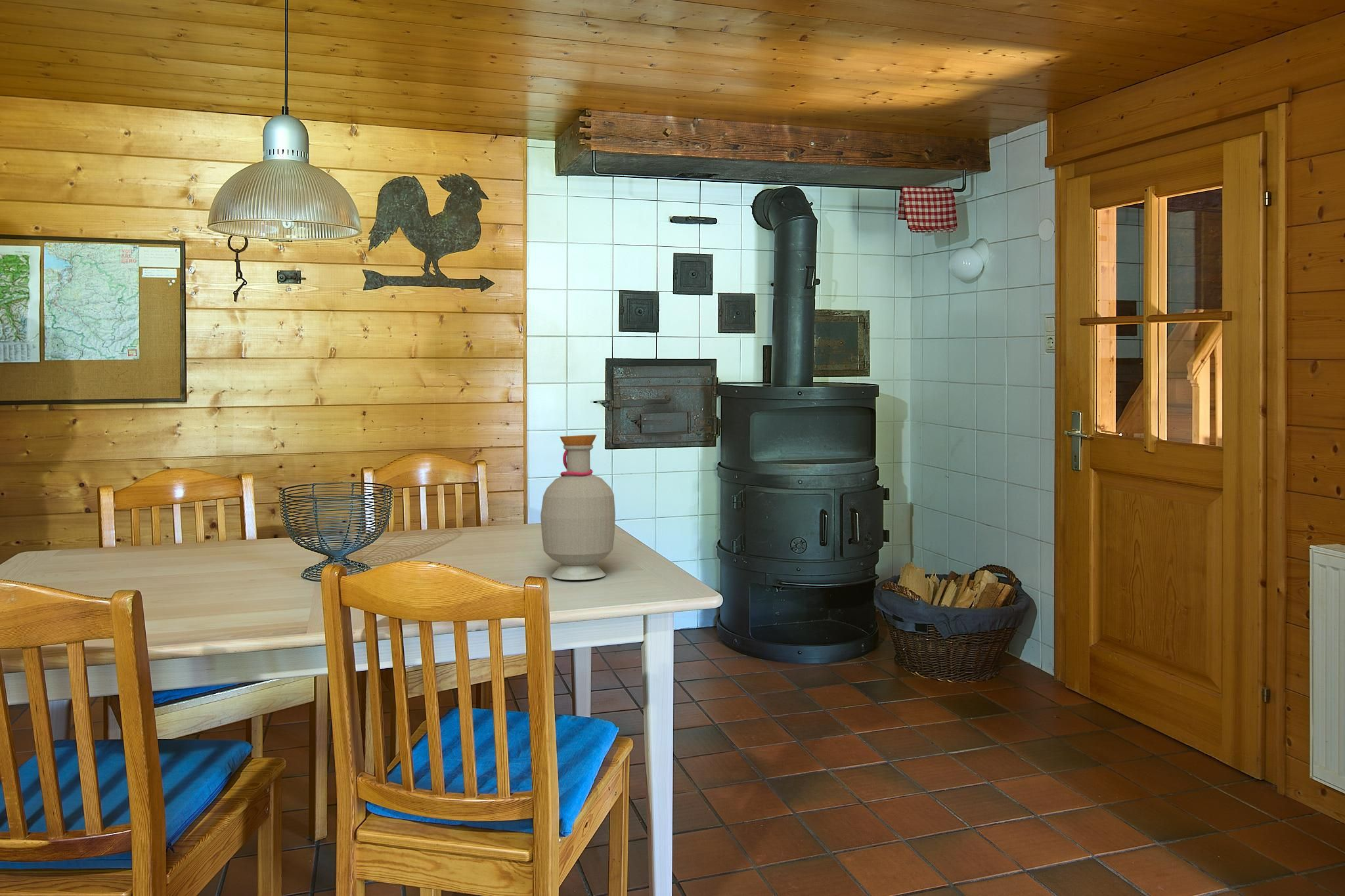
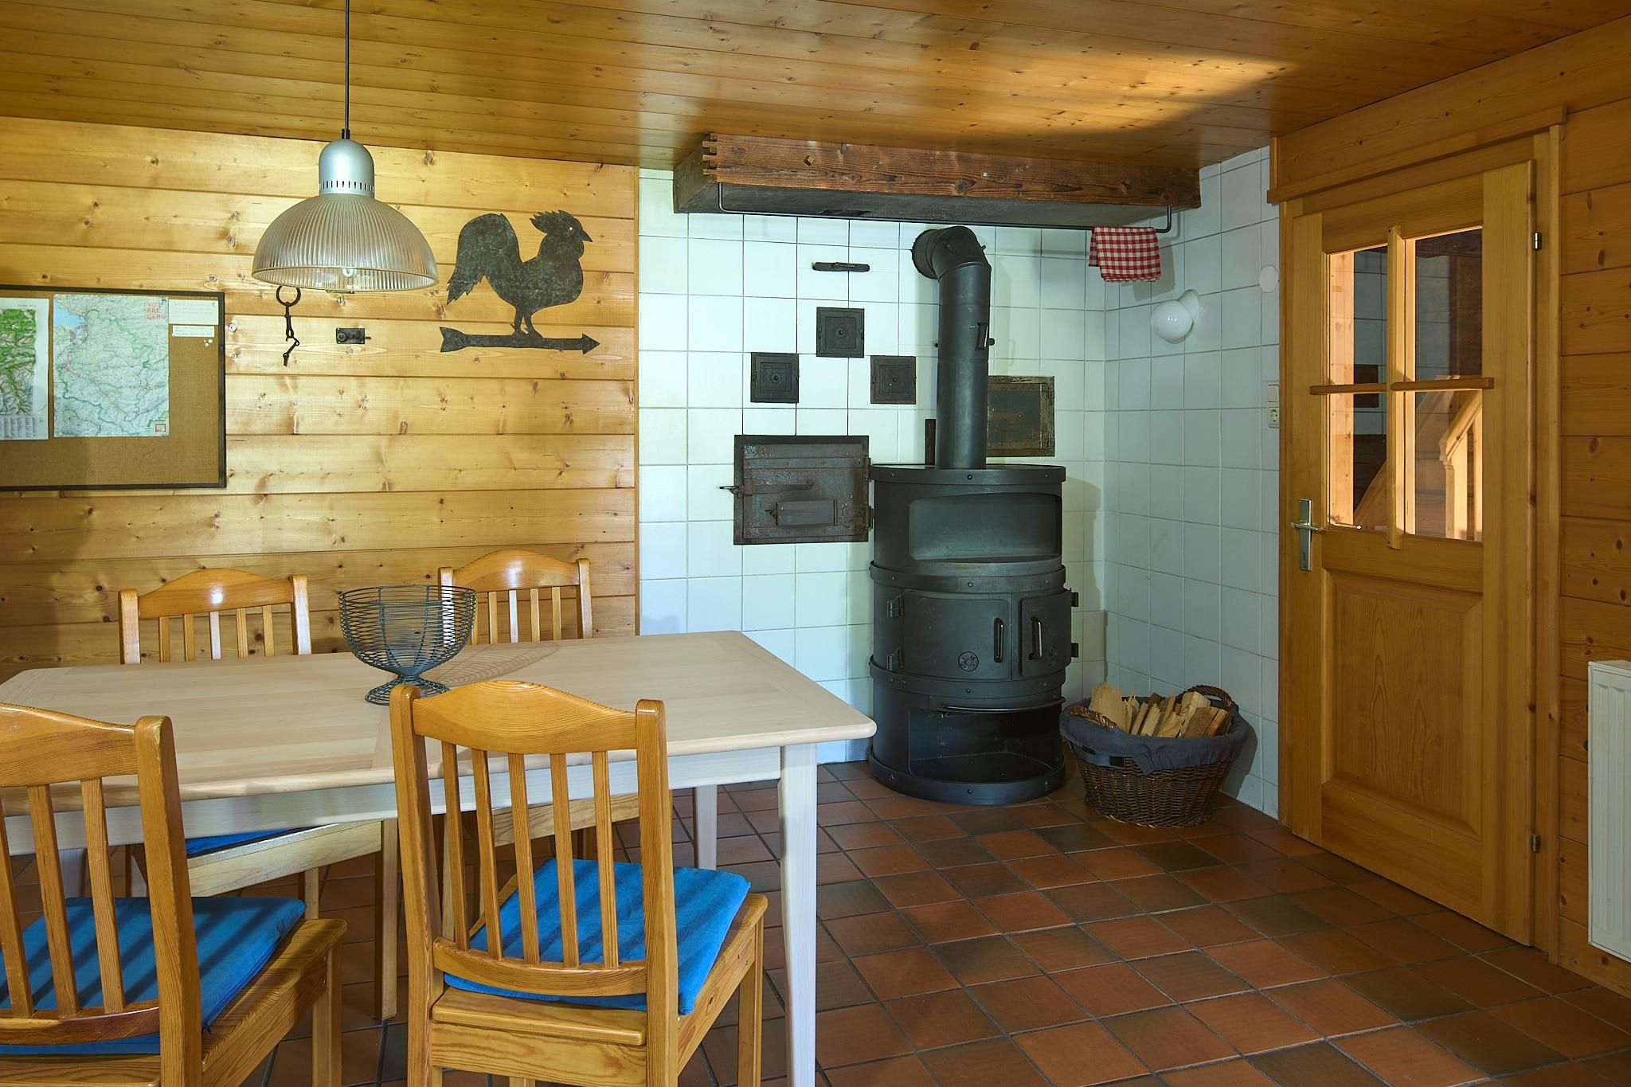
- bottle [540,435,616,580]
